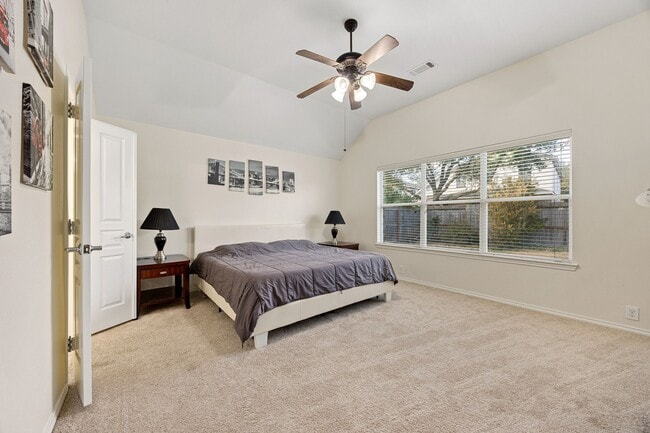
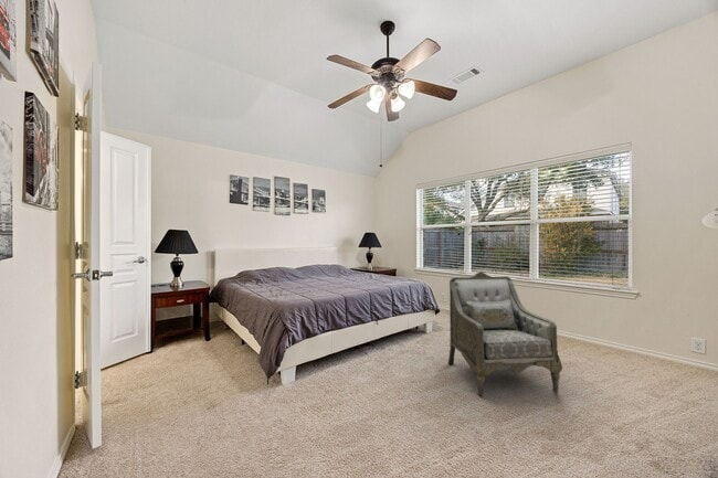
+ armchair [447,270,563,397]
